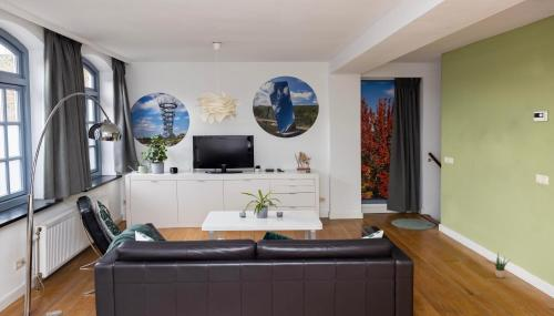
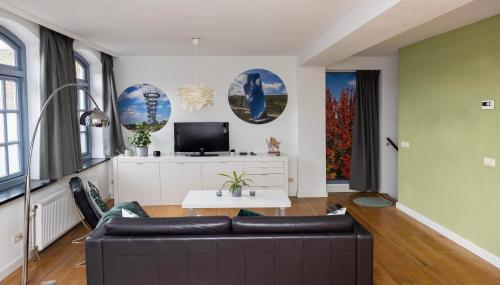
- potted plant [490,252,510,279]
